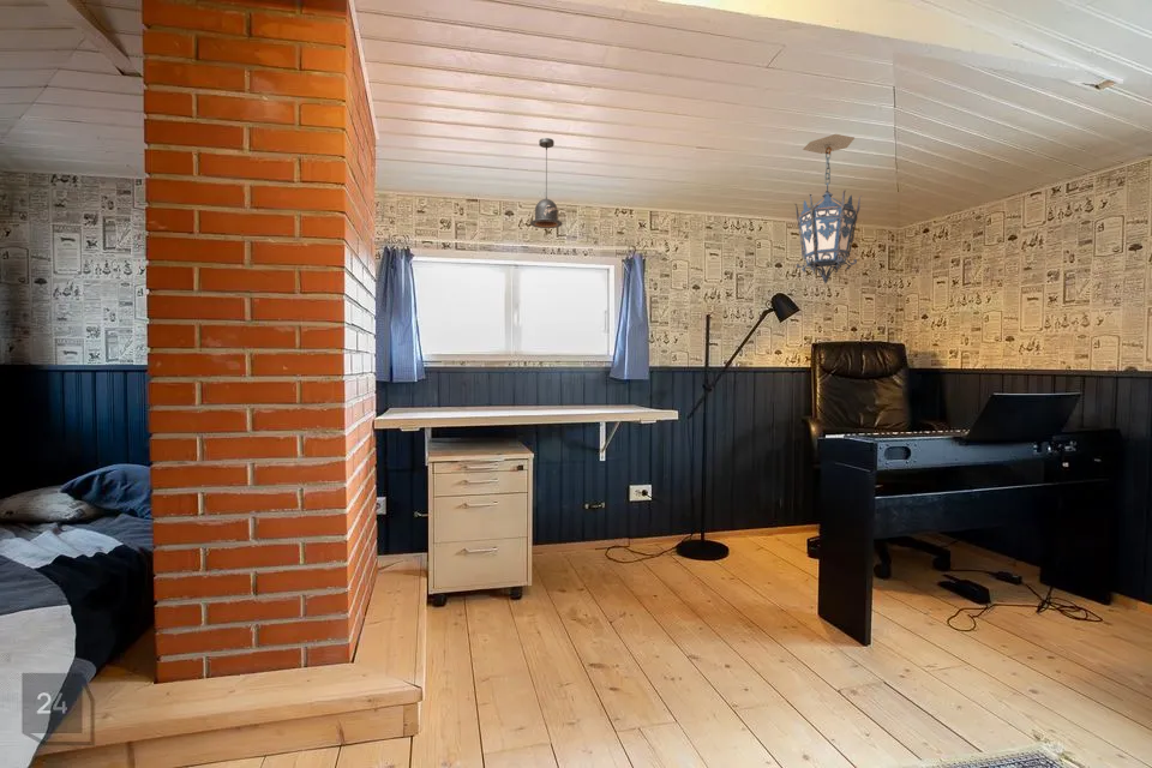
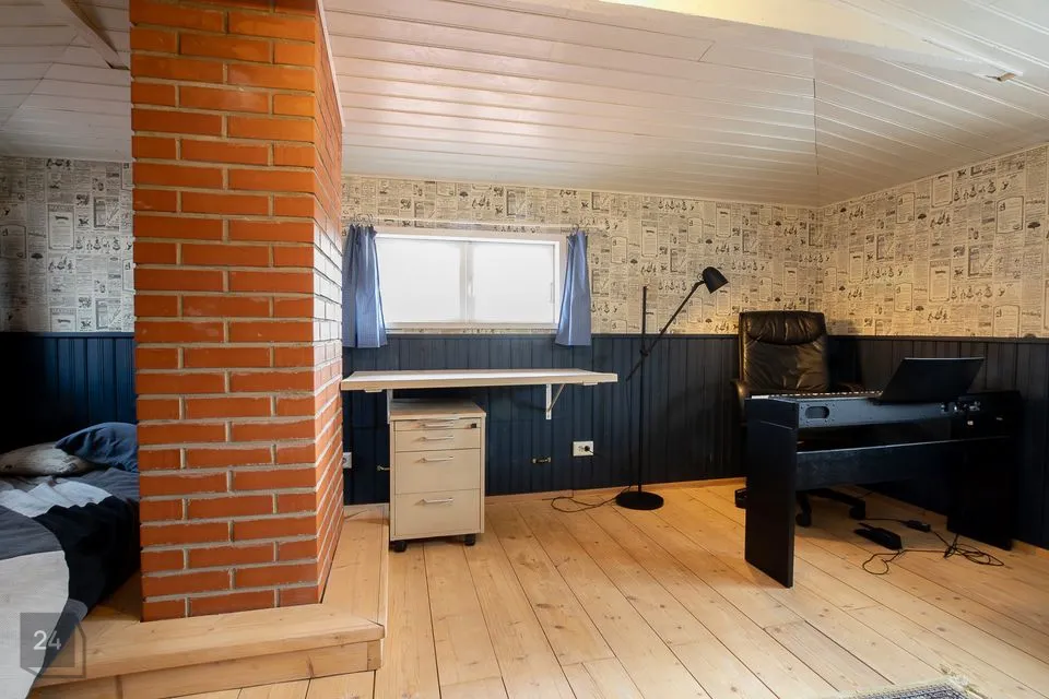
- hanging lantern [794,133,863,284]
- pendant lamp [529,137,564,229]
